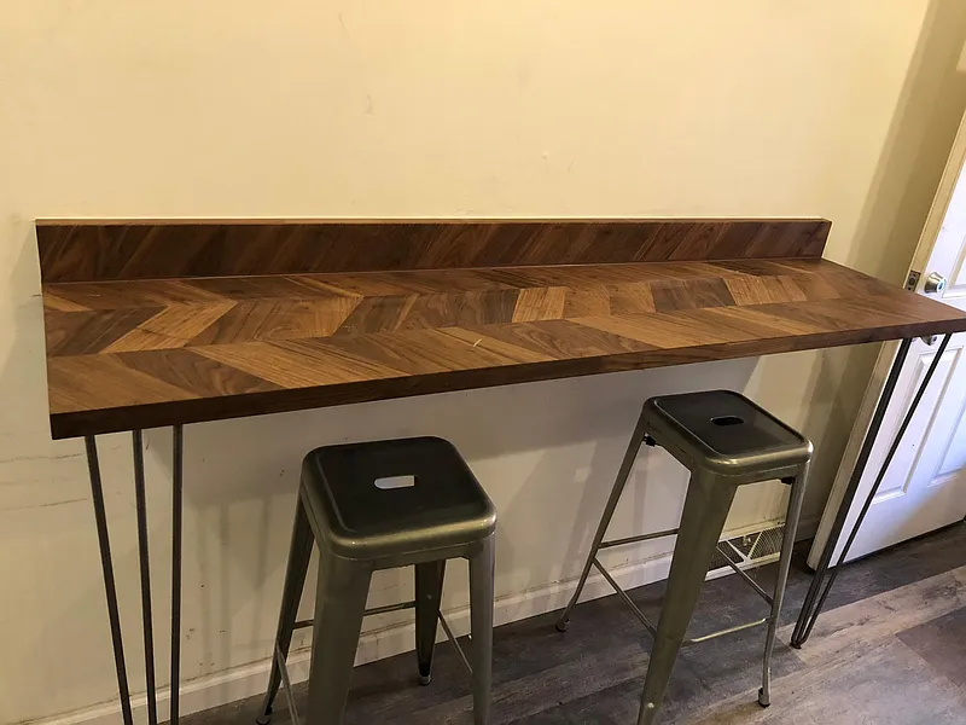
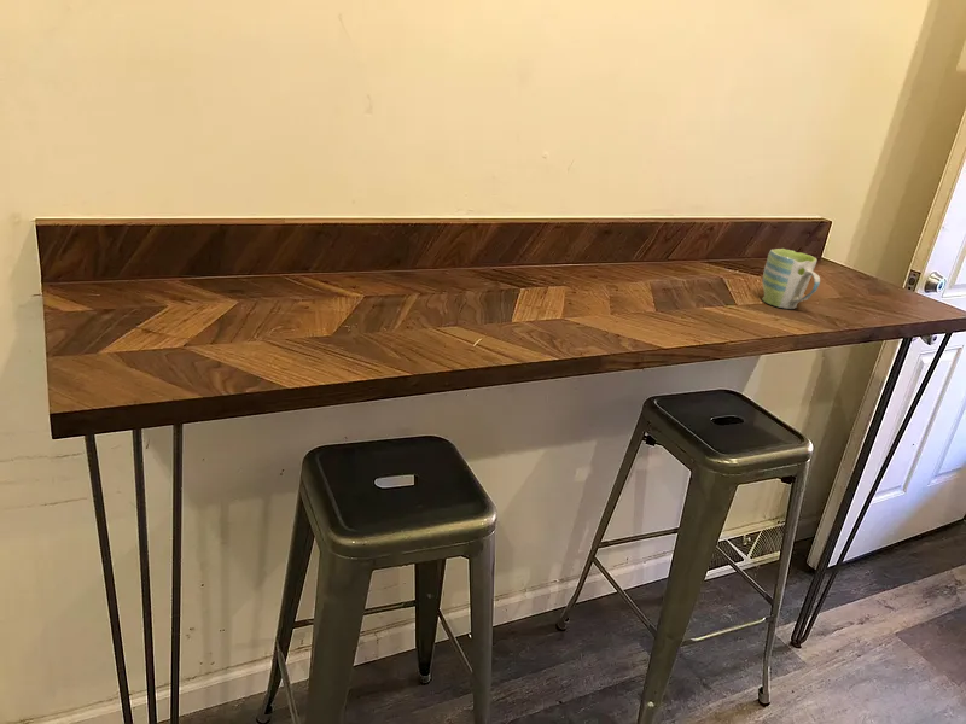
+ mug [761,247,821,310]
